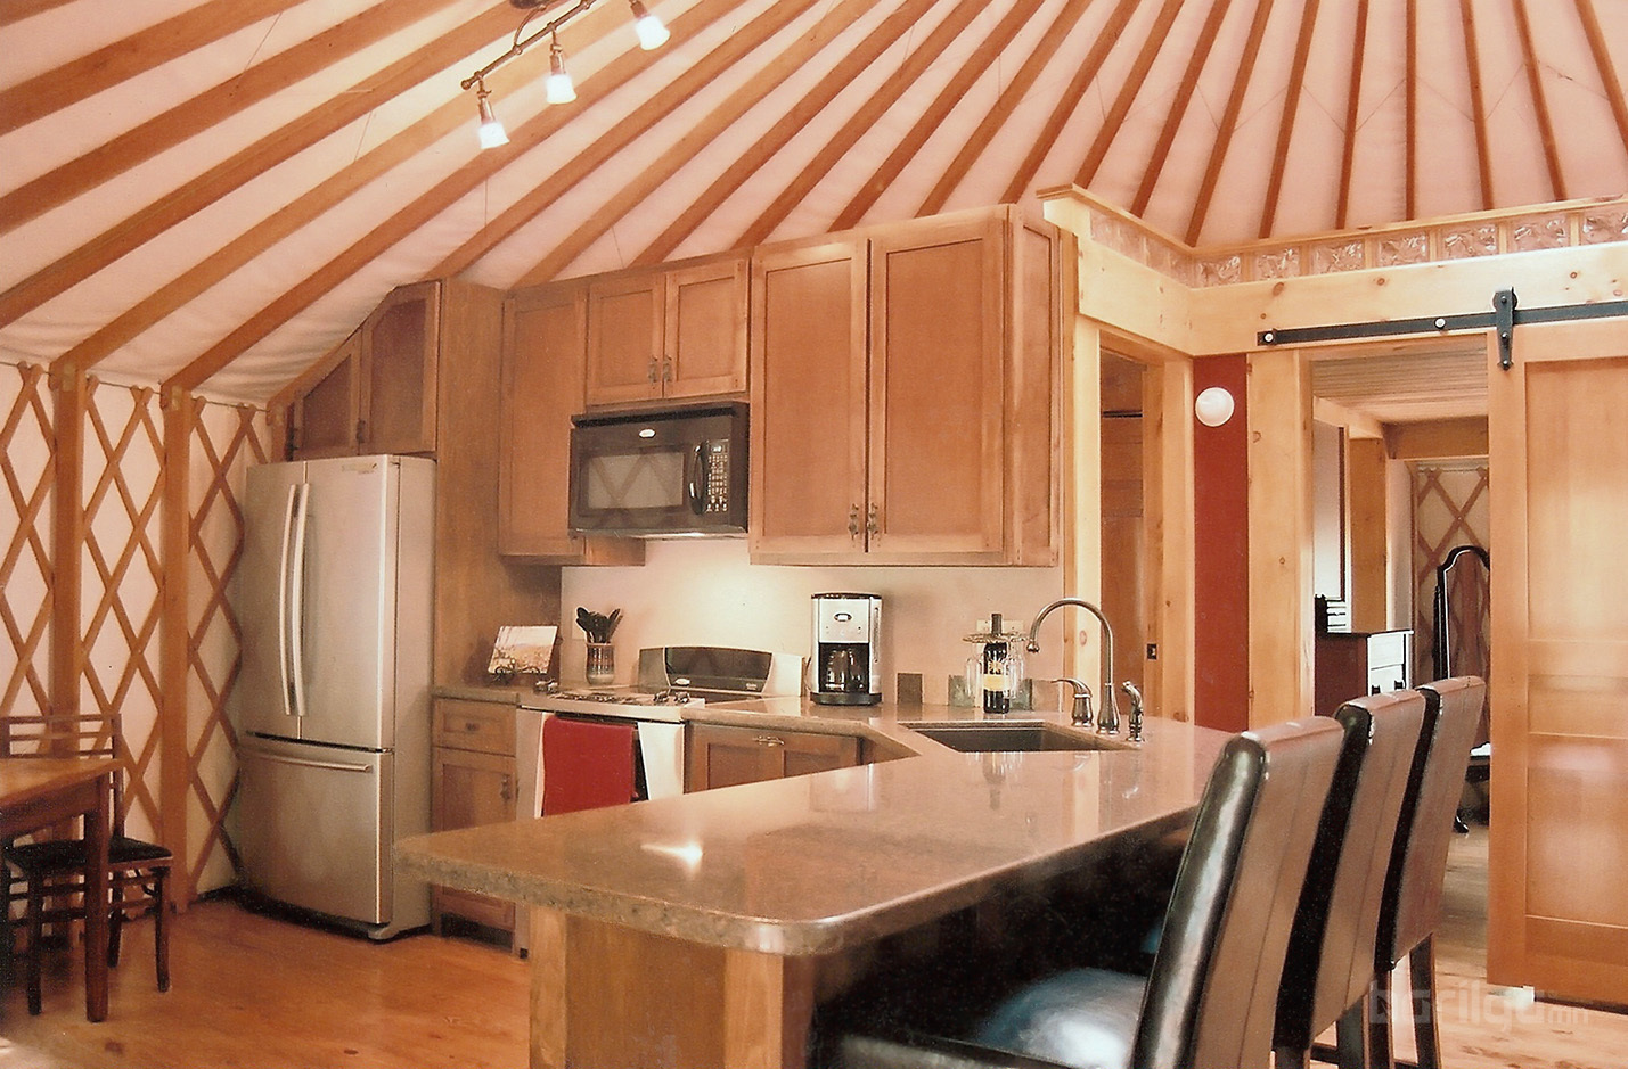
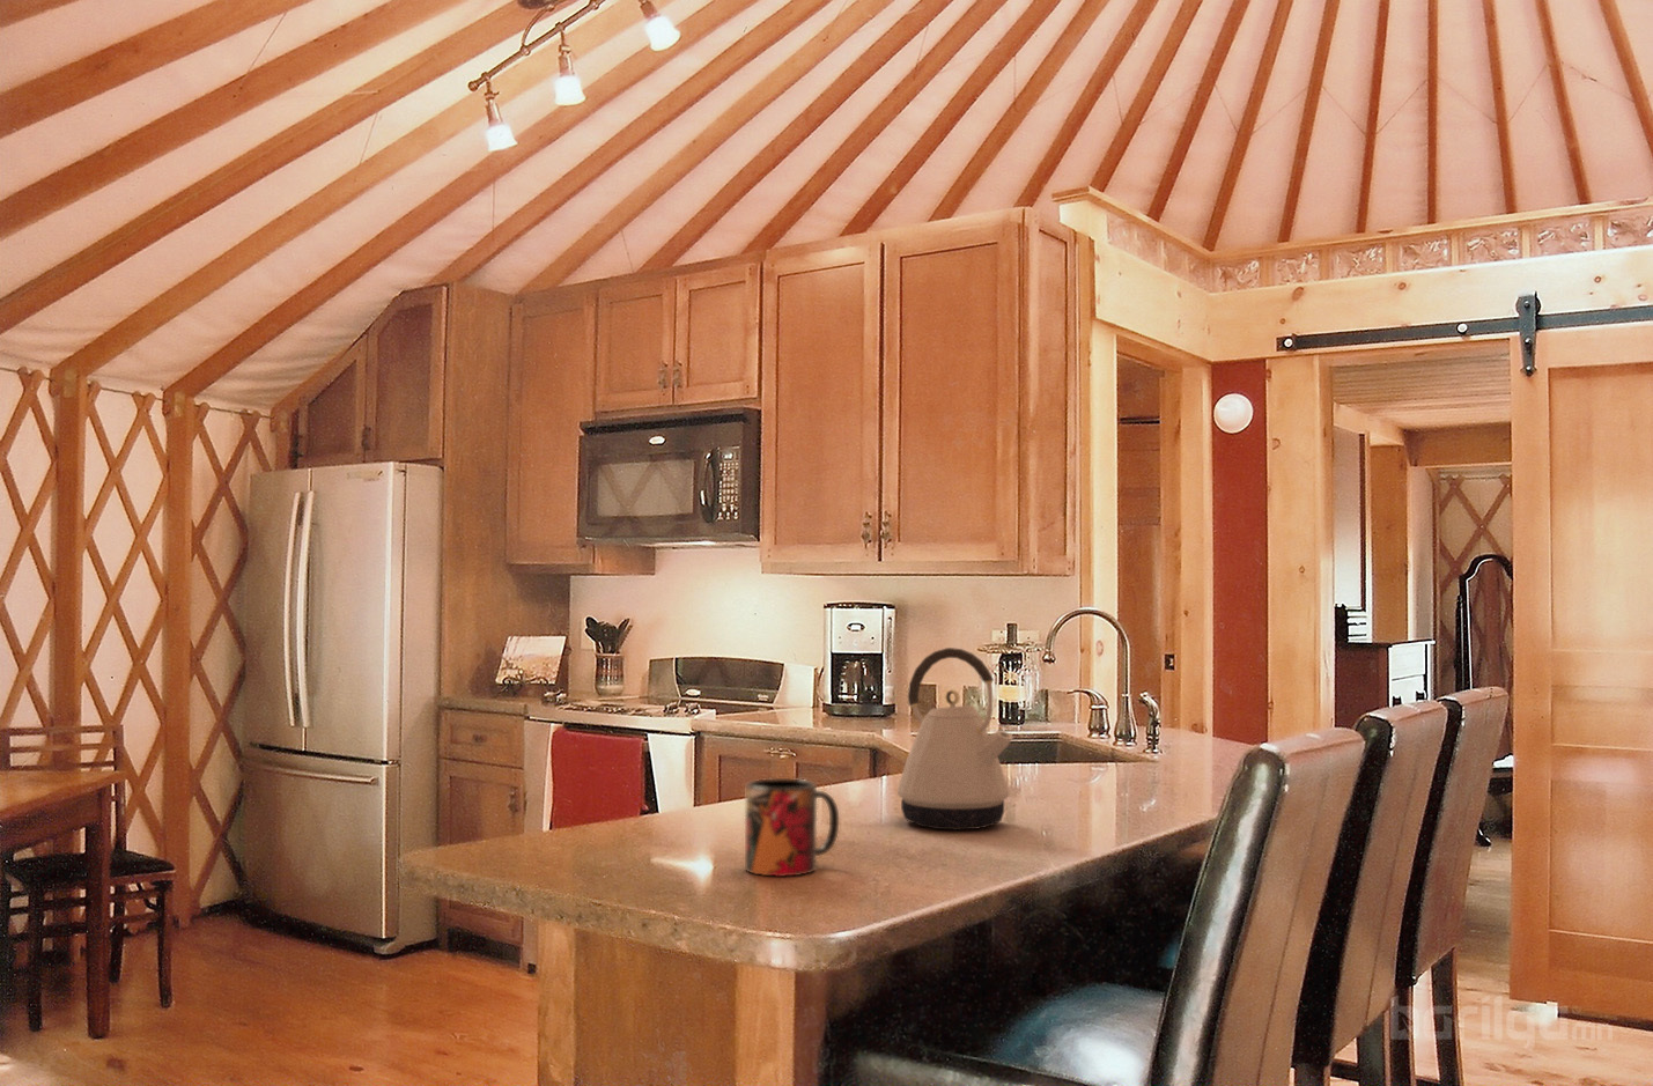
+ mug [744,777,840,878]
+ kettle [897,646,1014,830]
